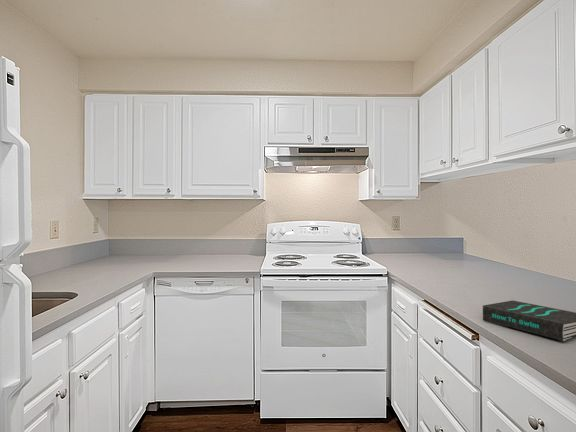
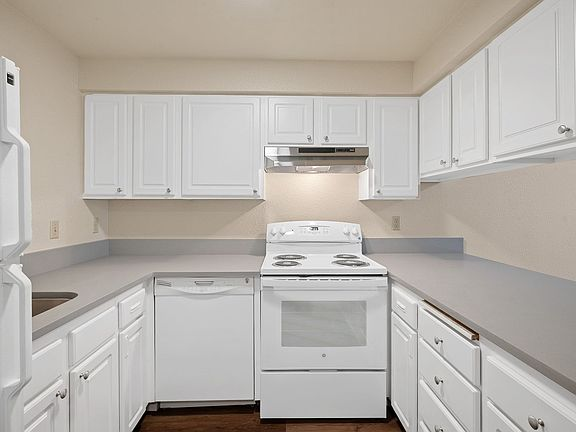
- book [482,300,576,342]
